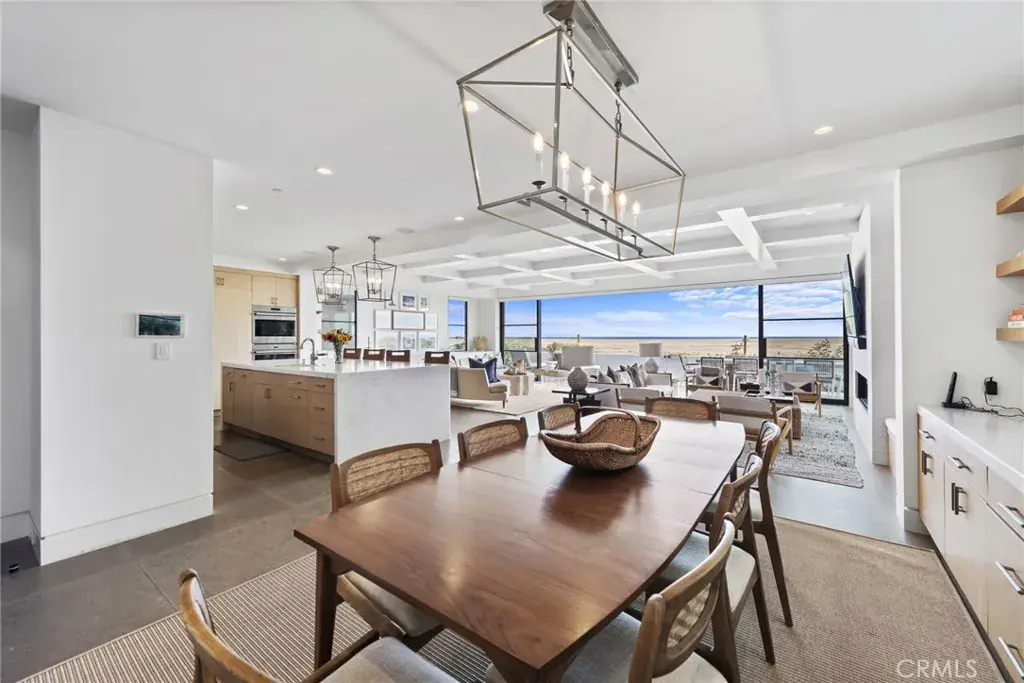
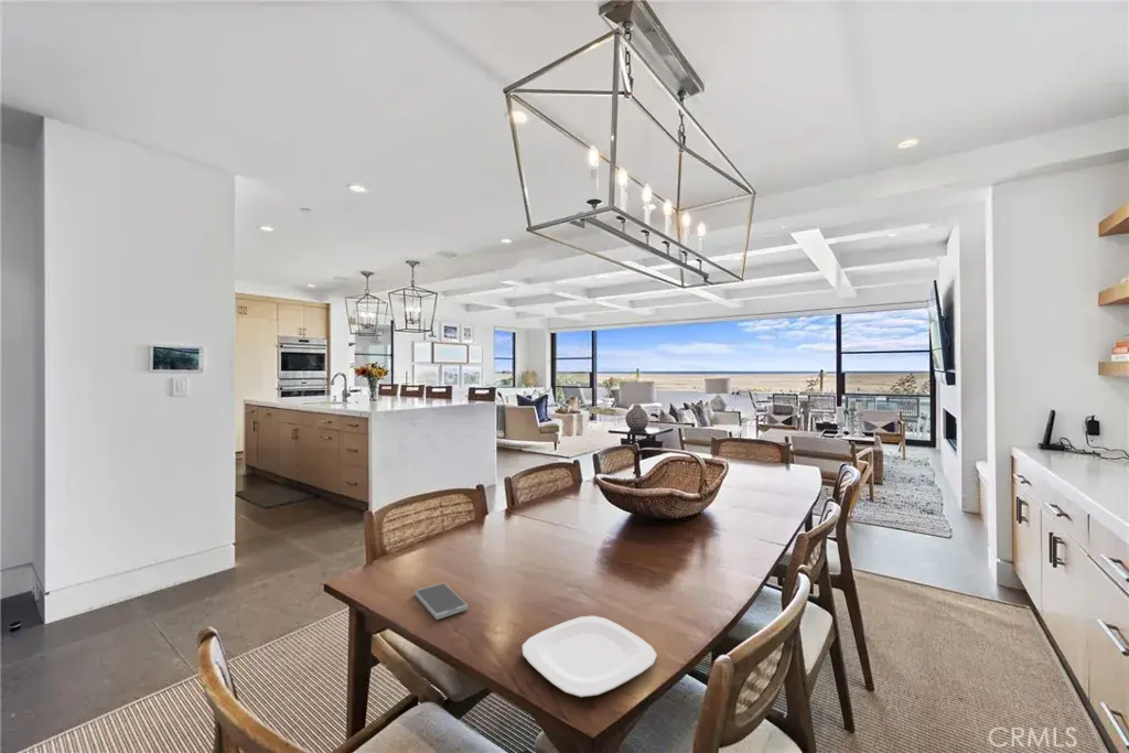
+ smartphone [413,581,470,621]
+ plate [520,615,658,699]
